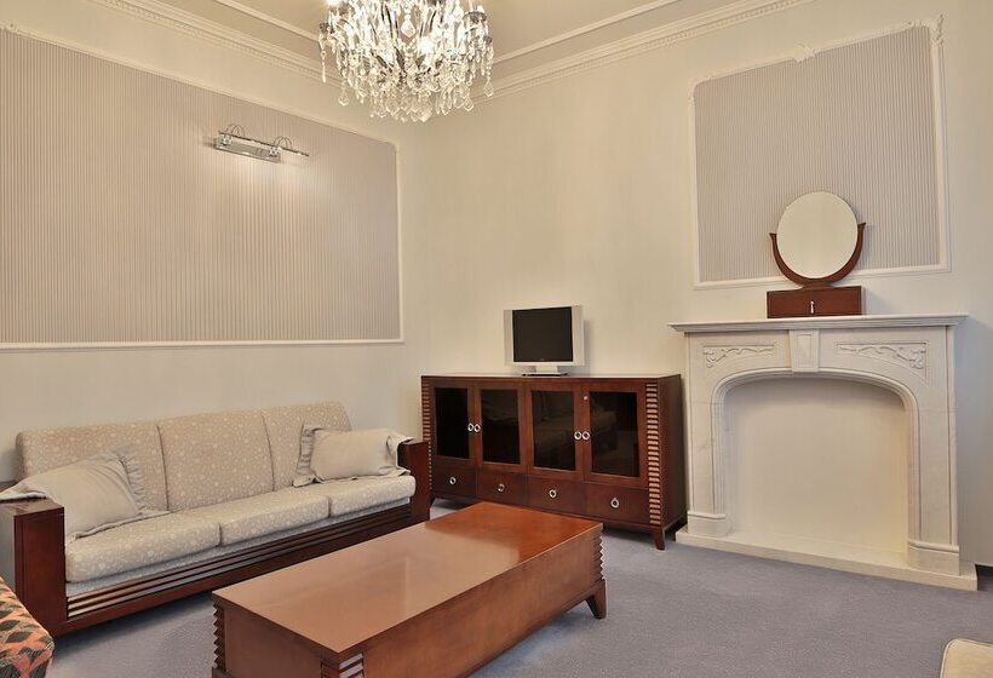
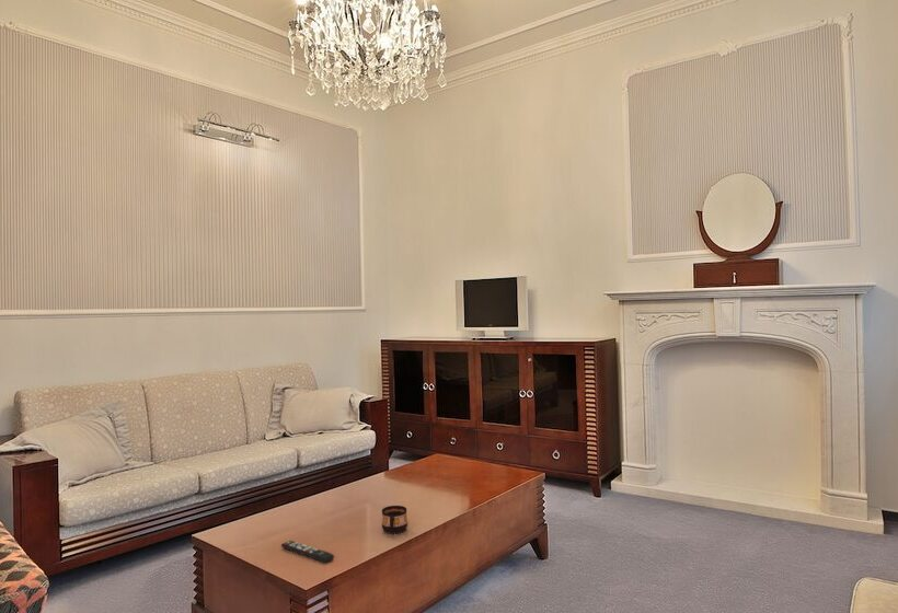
+ cup [381,505,408,534]
+ remote control [280,540,335,565]
